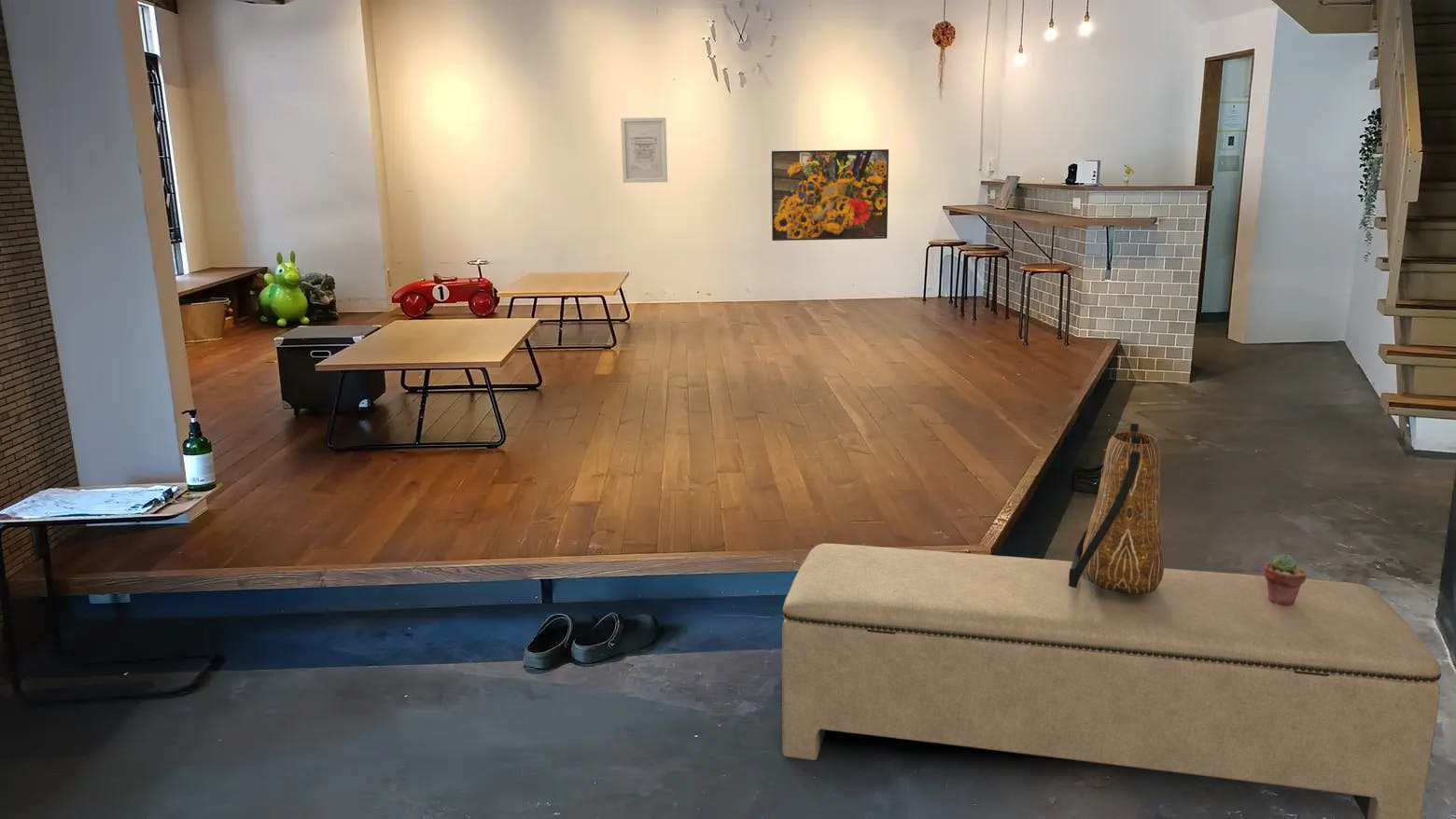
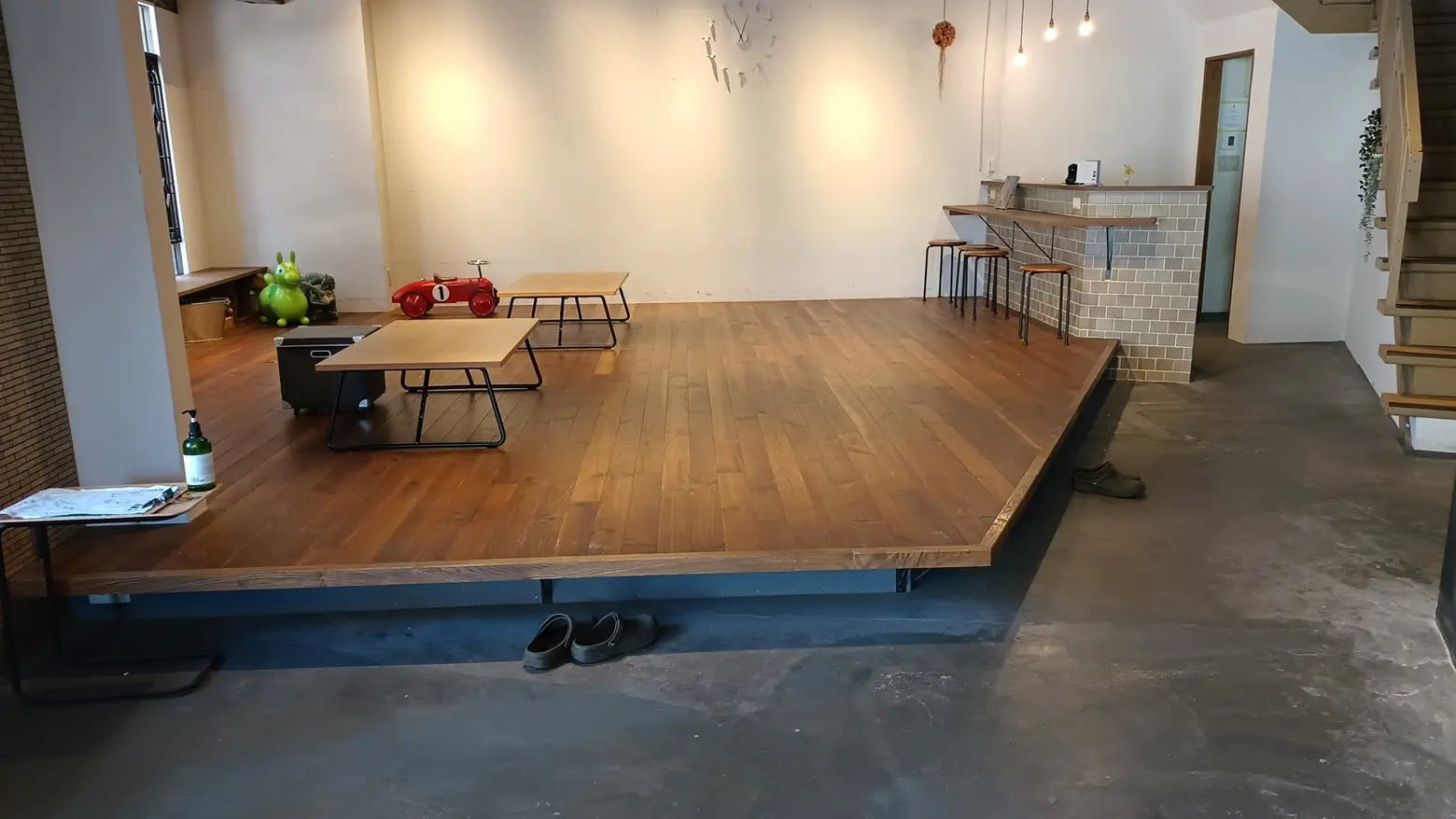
- potted succulent [1263,553,1308,606]
- bench [781,543,1442,819]
- tote bag [1069,423,1172,595]
- wall art [620,117,668,184]
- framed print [771,148,889,242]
